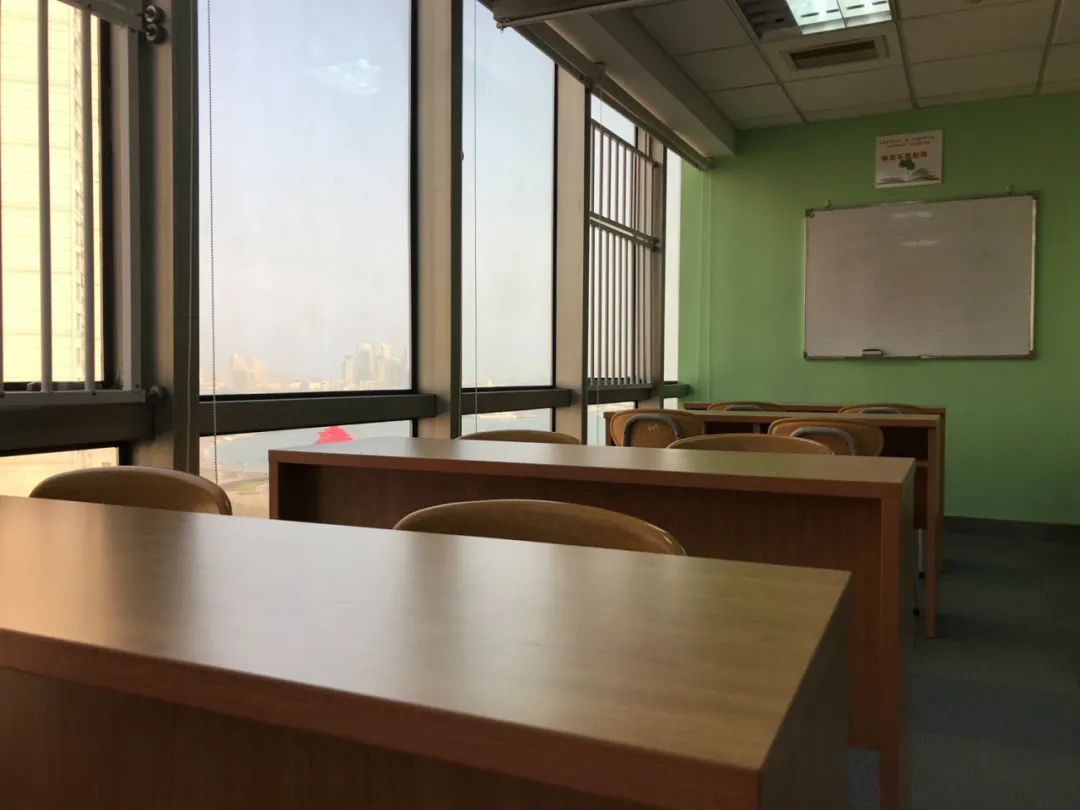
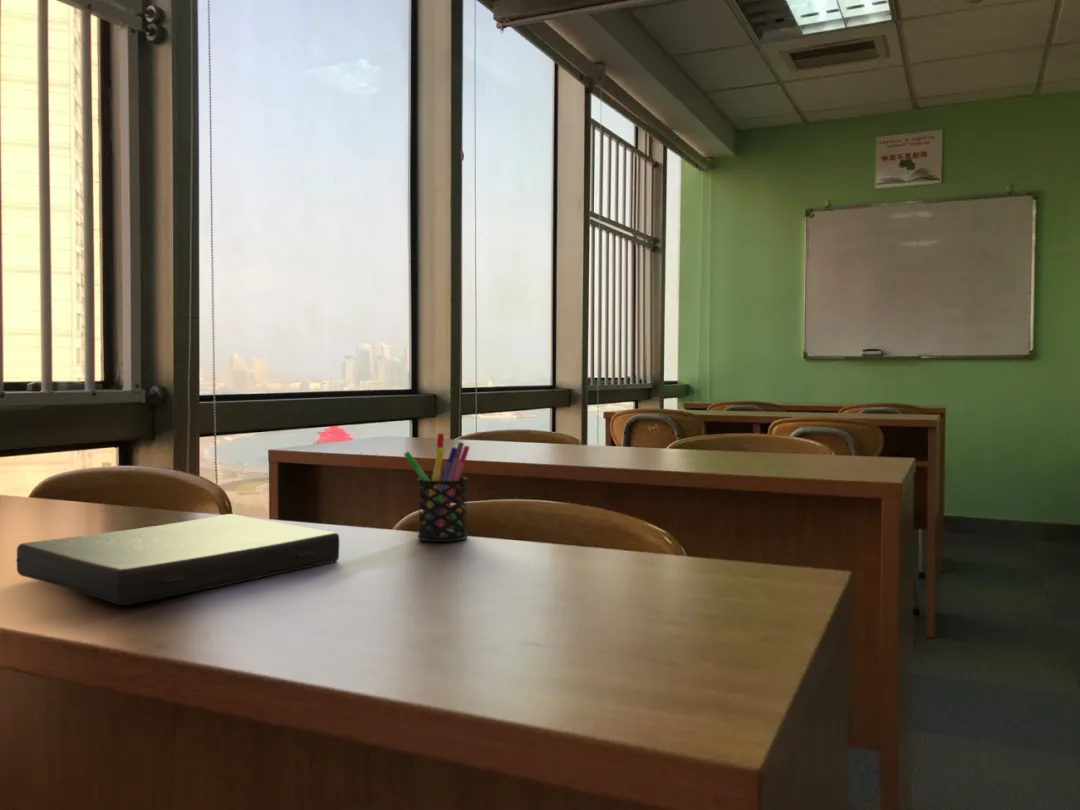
+ pen holder [403,432,471,543]
+ book [15,513,340,606]
